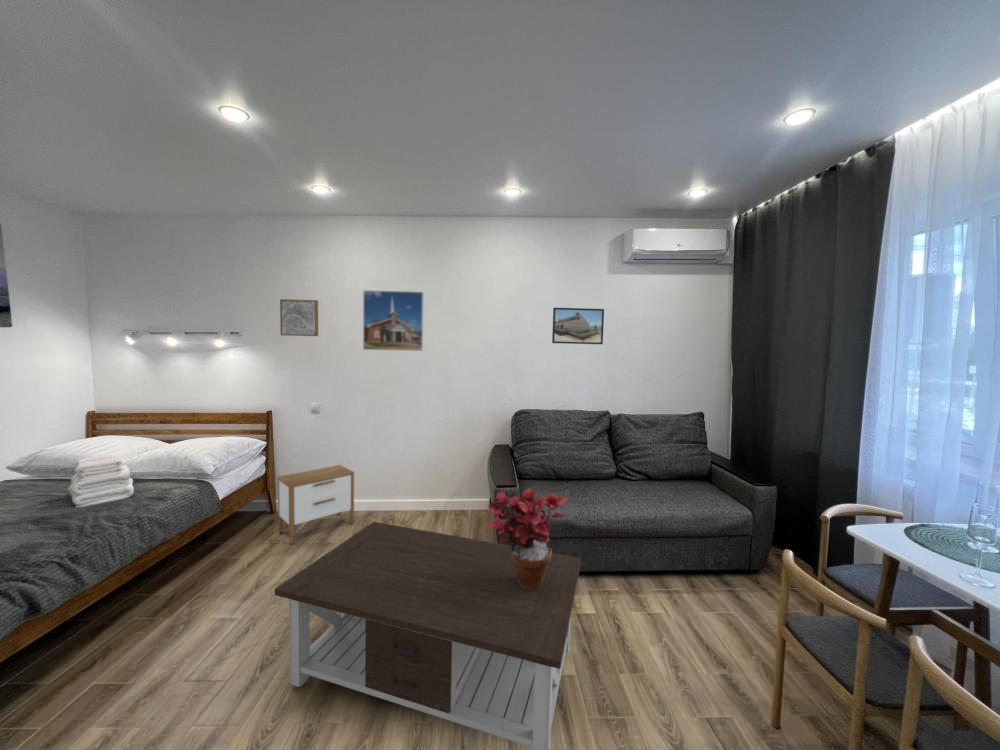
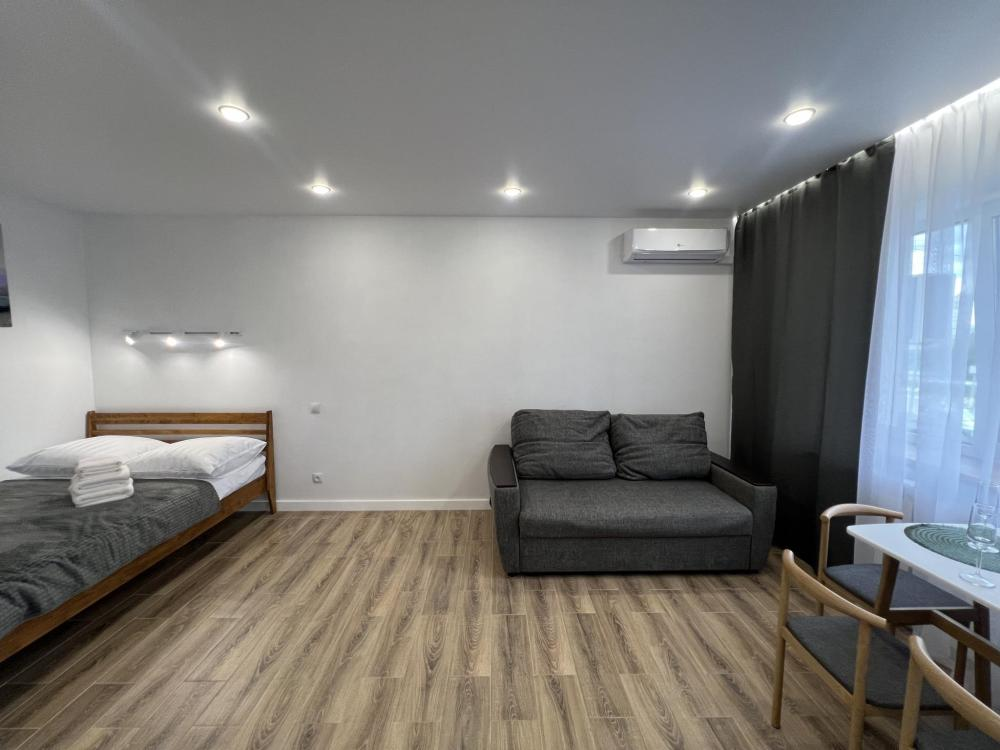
- nightstand [276,464,355,545]
- wall art [279,298,319,337]
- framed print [362,289,425,352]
- potted plant [487,487,569,590]
- coffee table [274,521,582,750]
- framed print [551,307,605,345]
